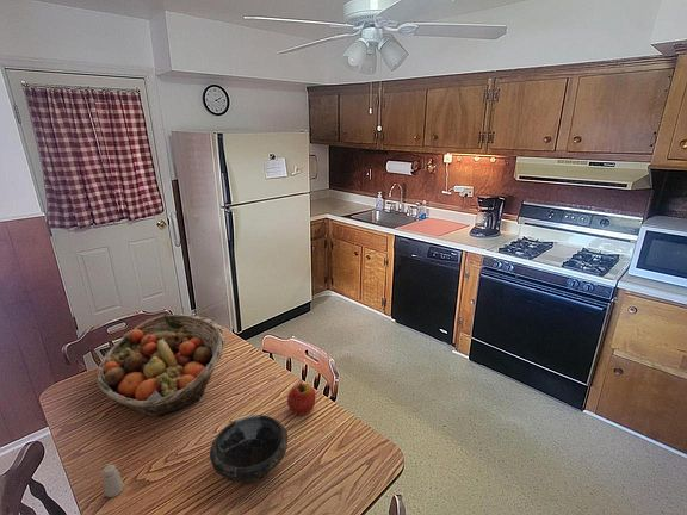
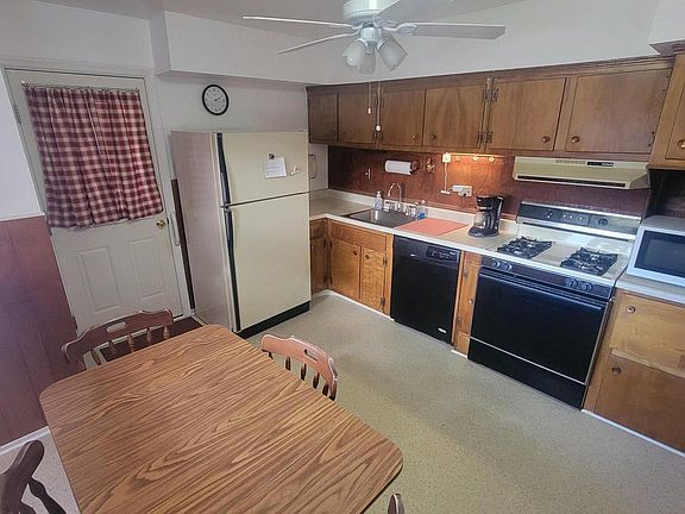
- saltshaker [101,464,125,498]
- fruit basket [95,314,227,417]
- apple [286,383,317,416]
- bowl [209,414,289,485]
